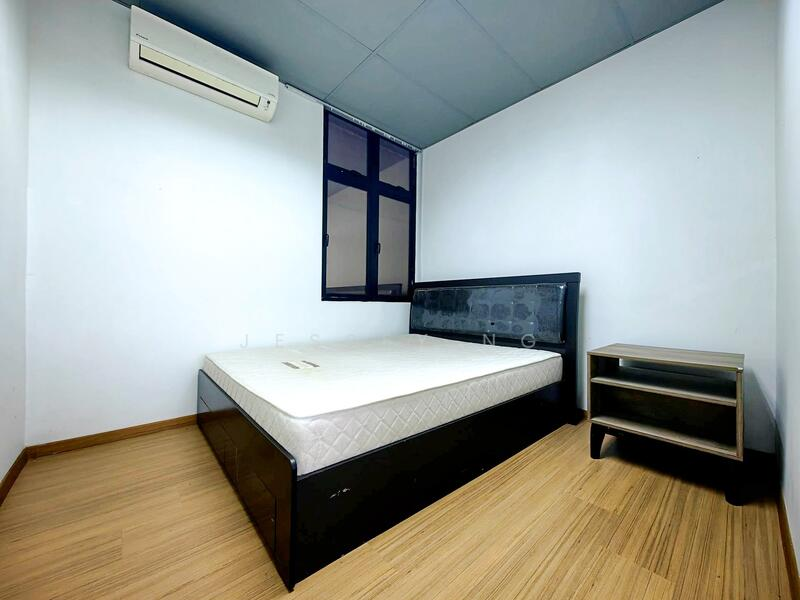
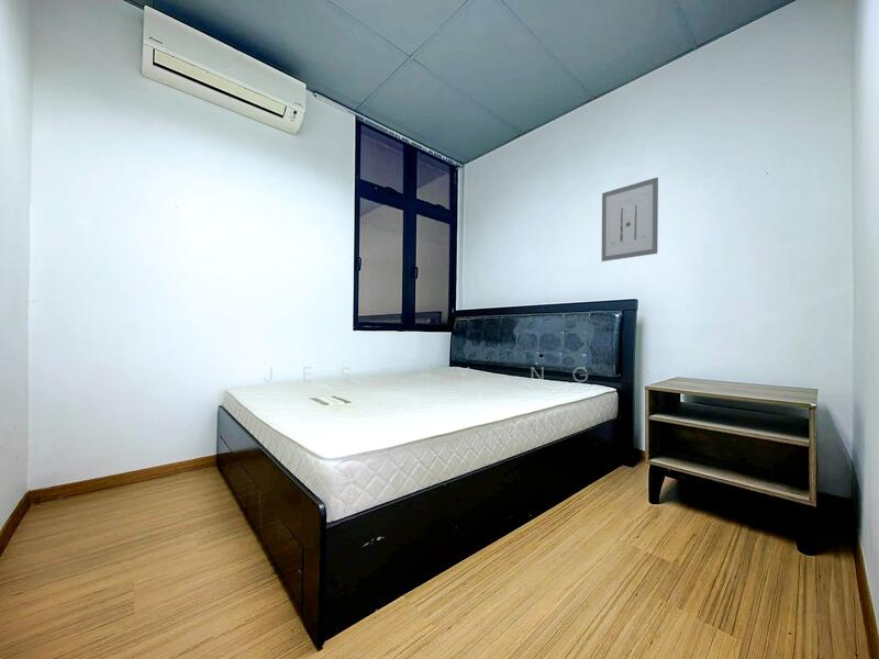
+ wall art [601,176,659,263]
